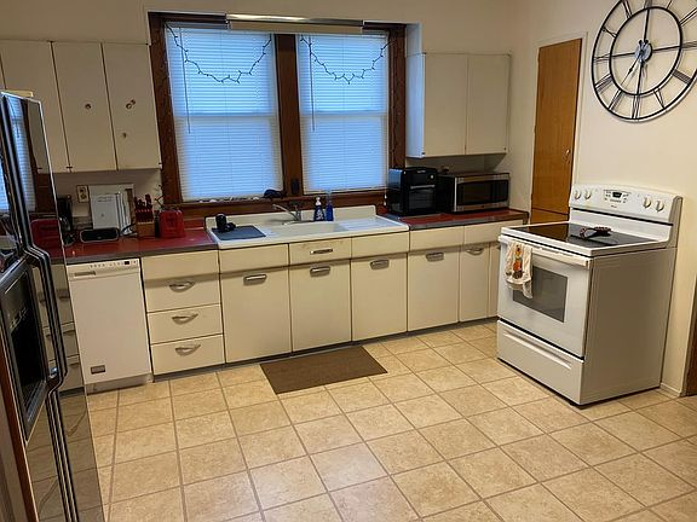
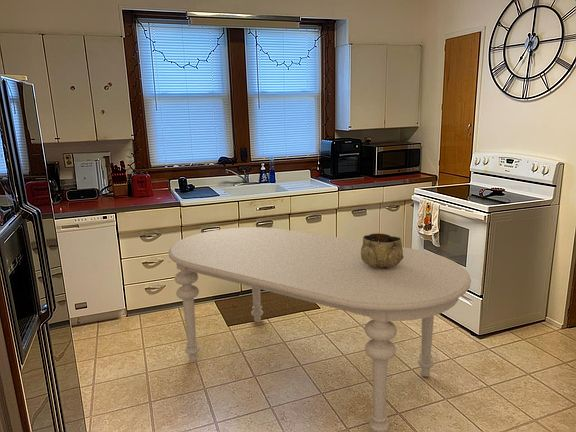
+ dining table [168,226,472,432]
+ decorative bowl [361,232,404,269]
